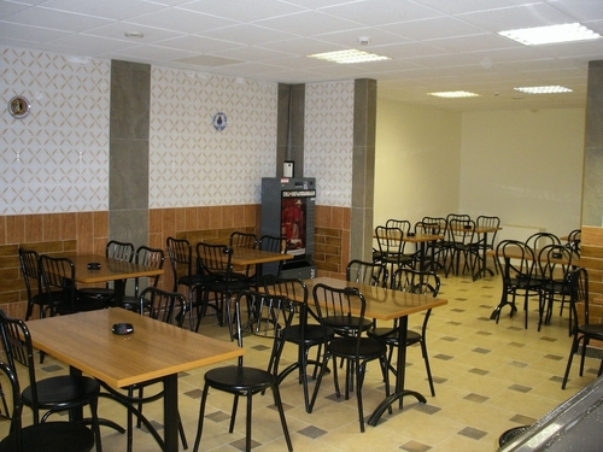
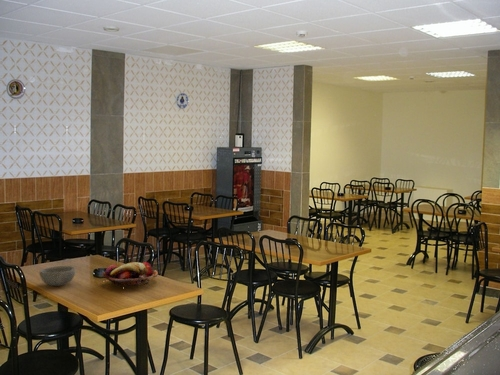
+ bowl [38,265,76,287]
+ fruit basket [101,261,159,289]
